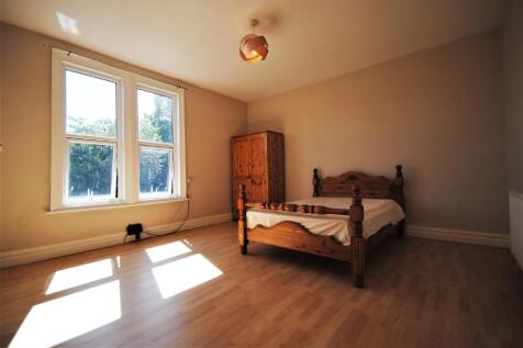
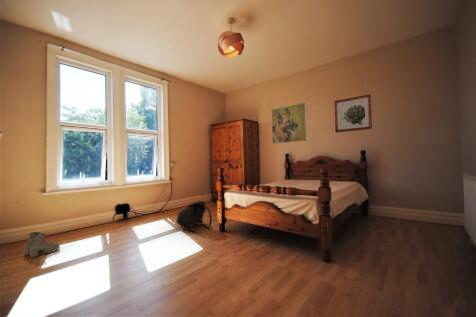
+ wall art [334,93,373,133]
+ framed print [270,102,308,145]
+ boots [23,231,61,259]
+ backpack [175,200,213,233]
